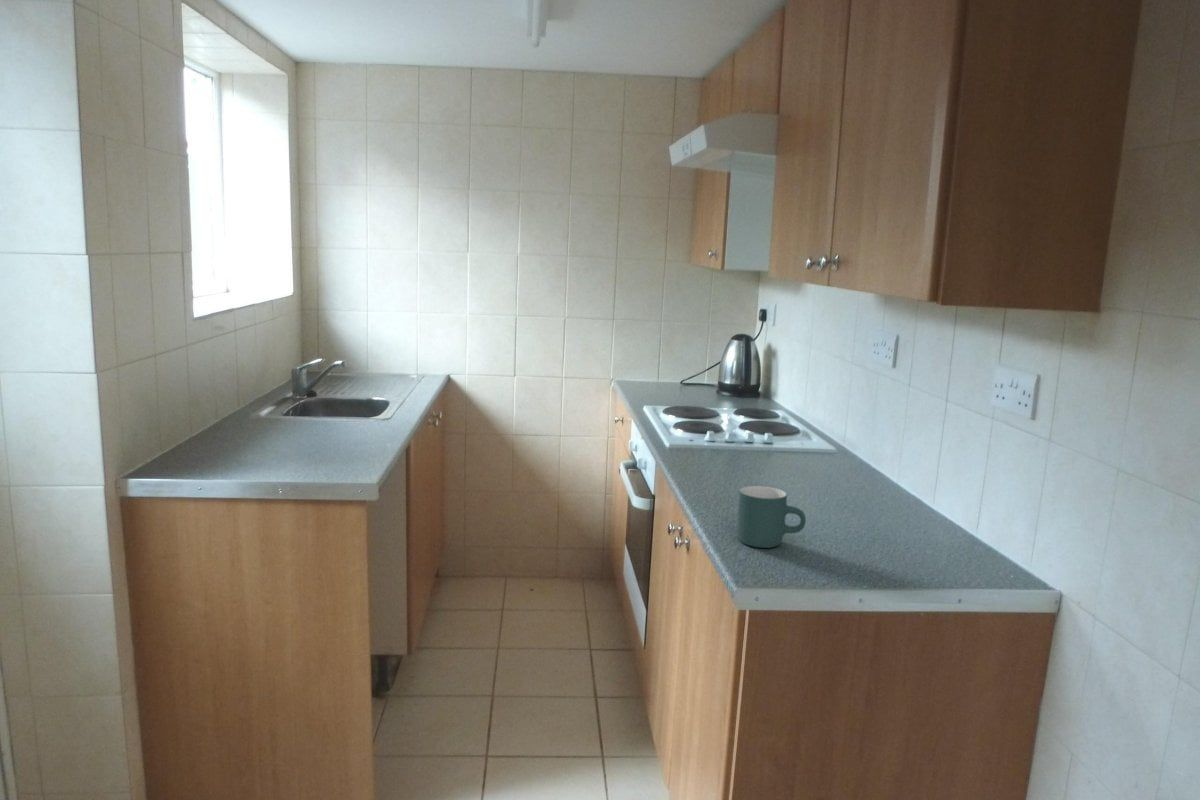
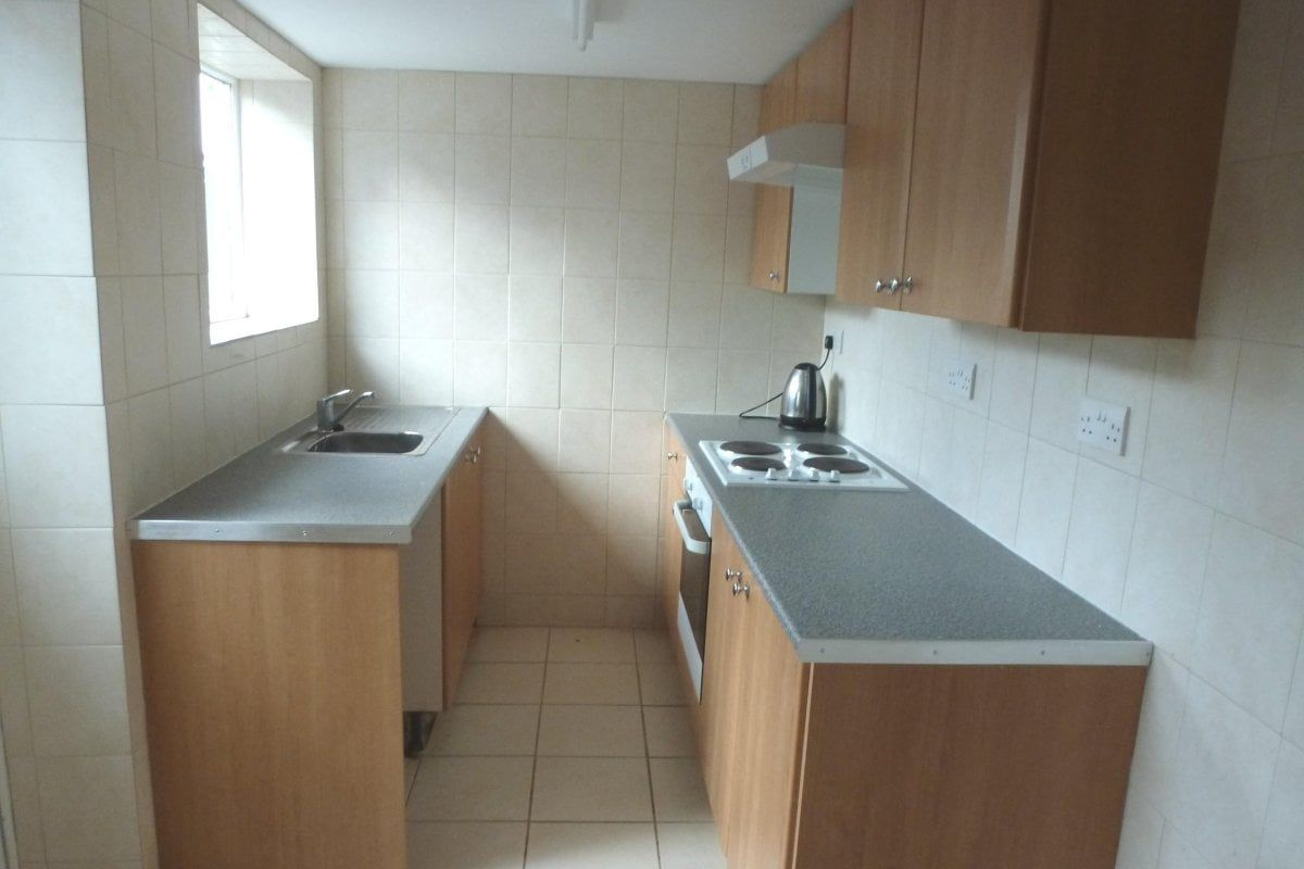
- mug [736,485,807,549]
